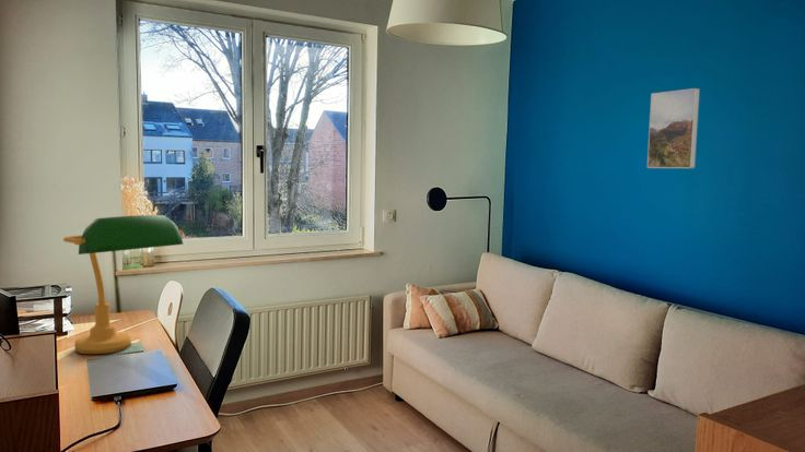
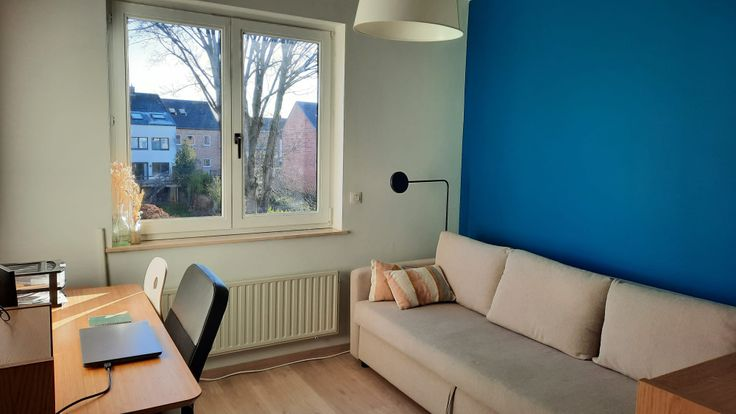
- desk lamp [62,214,185,355]
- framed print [646,87,701,169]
